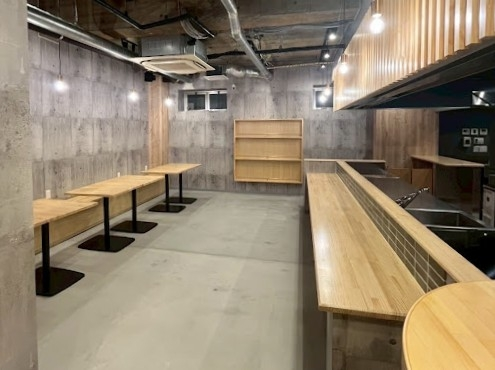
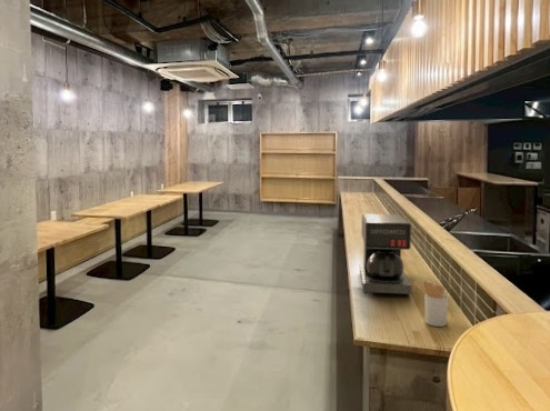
+ utensil holder [413,280,450,328]
+ coffee maker [359,213,412,297]
